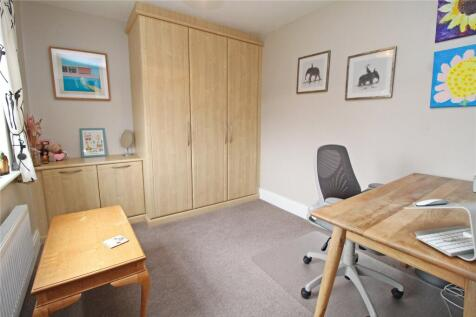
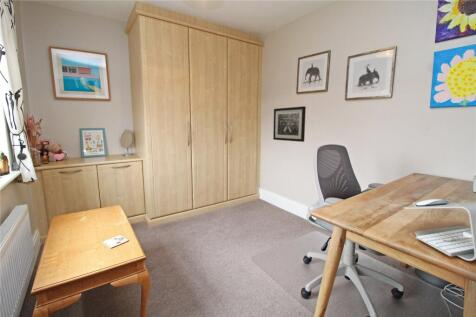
+ wall art [272,105,307,143]
